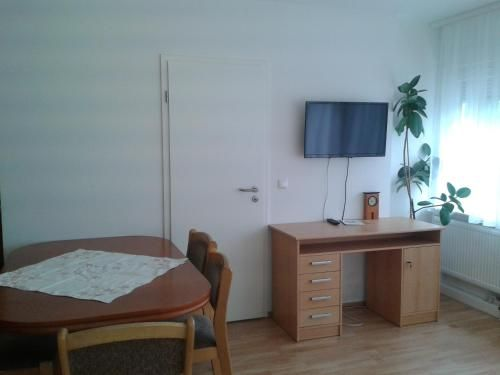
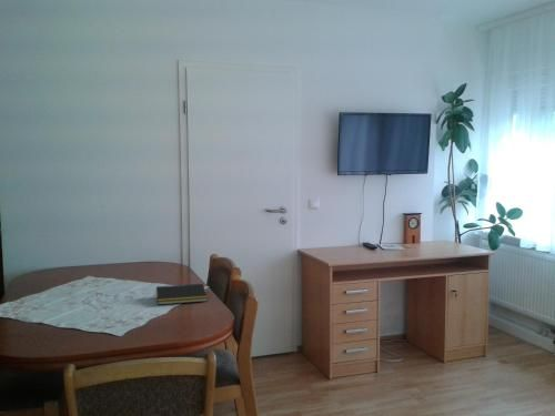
+ notepad [154,283,209,306]
